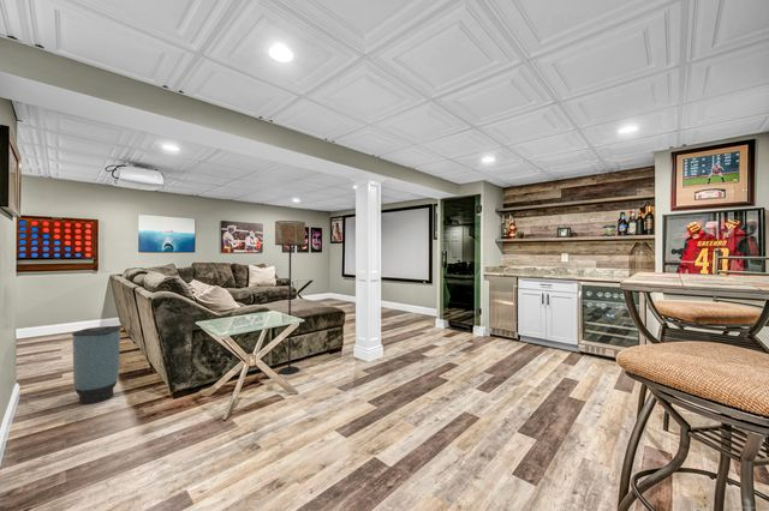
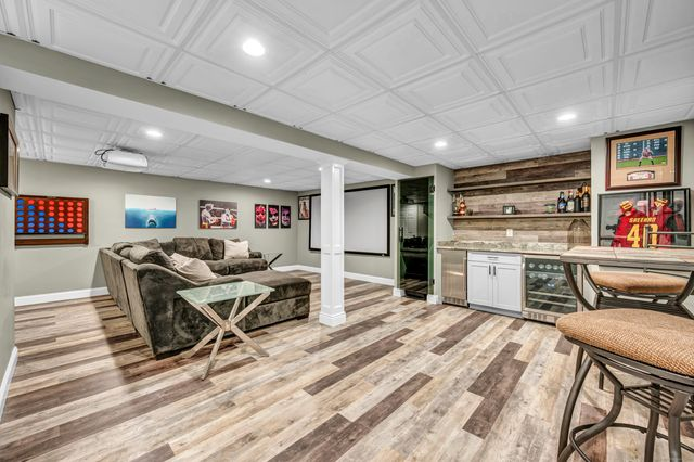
- trash can [71,325,123,405]
- floor lamp [274,220,306,375]
